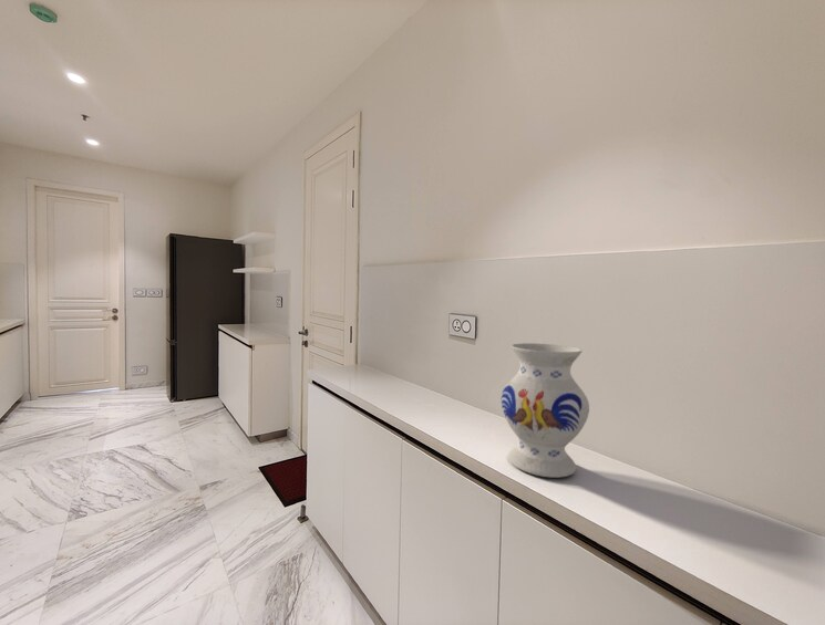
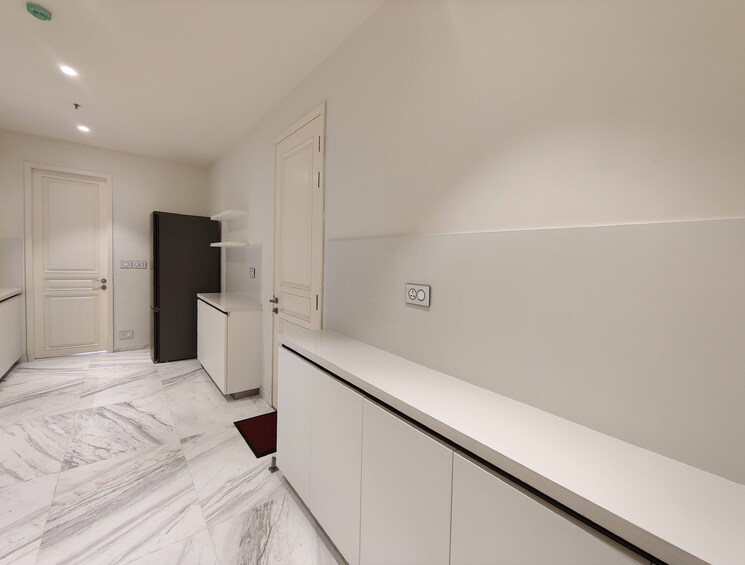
- vase [499,342,590,479]
